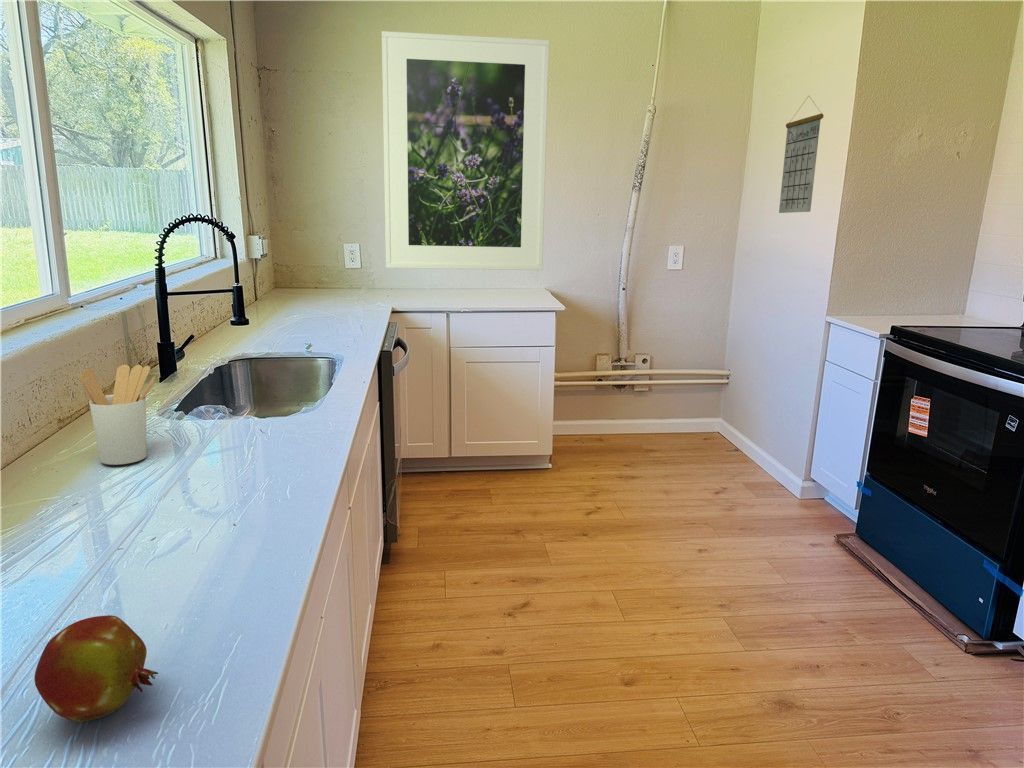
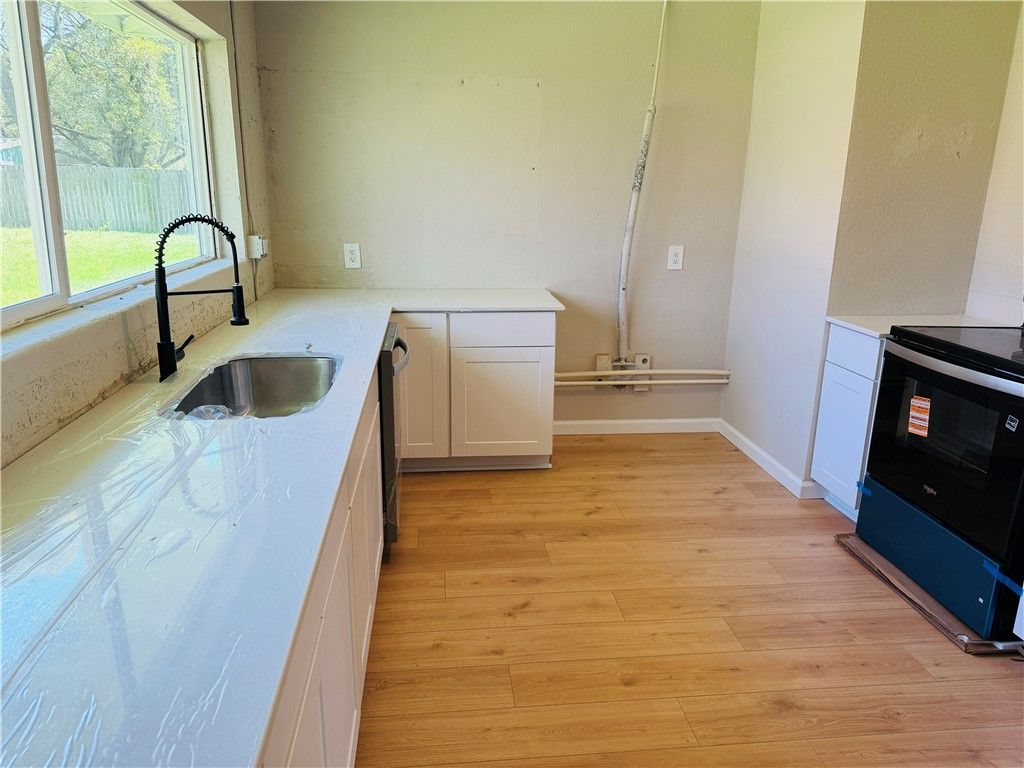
- calendar [778,95,825,214]
- utensil holder [79,364,156,466]
- fruit [34,614,159,723]
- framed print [381,30,550,271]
